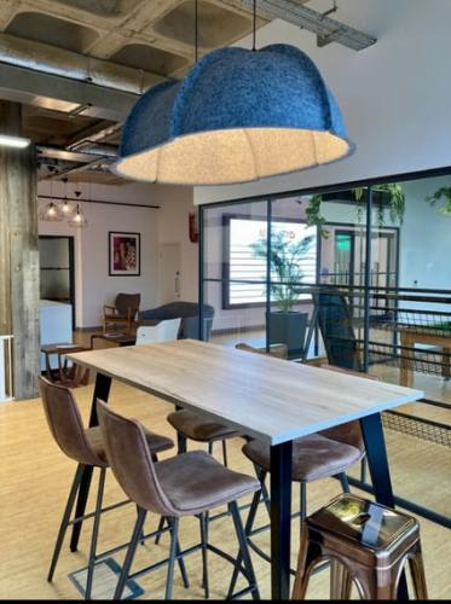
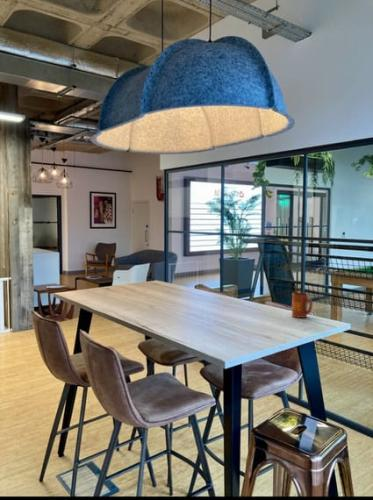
+ mug [291,292,314,319]
